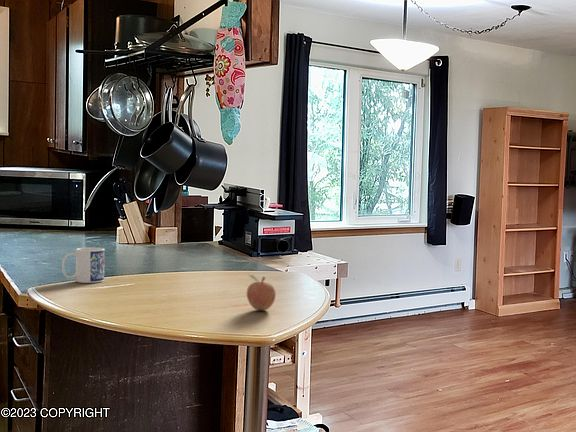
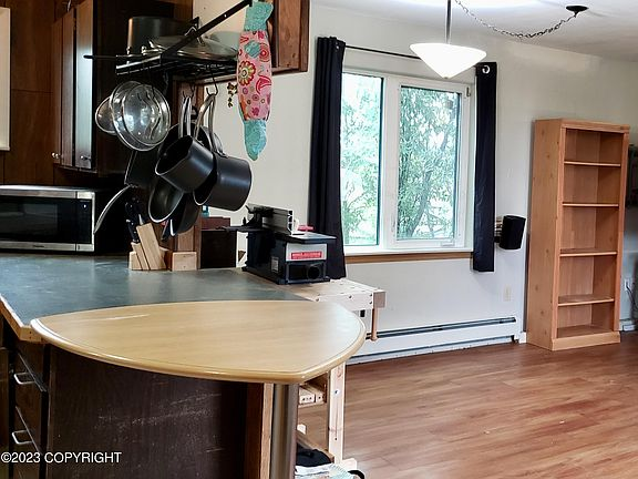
- fruit [246,274,277,311]
- mug [61,246,105,284]
